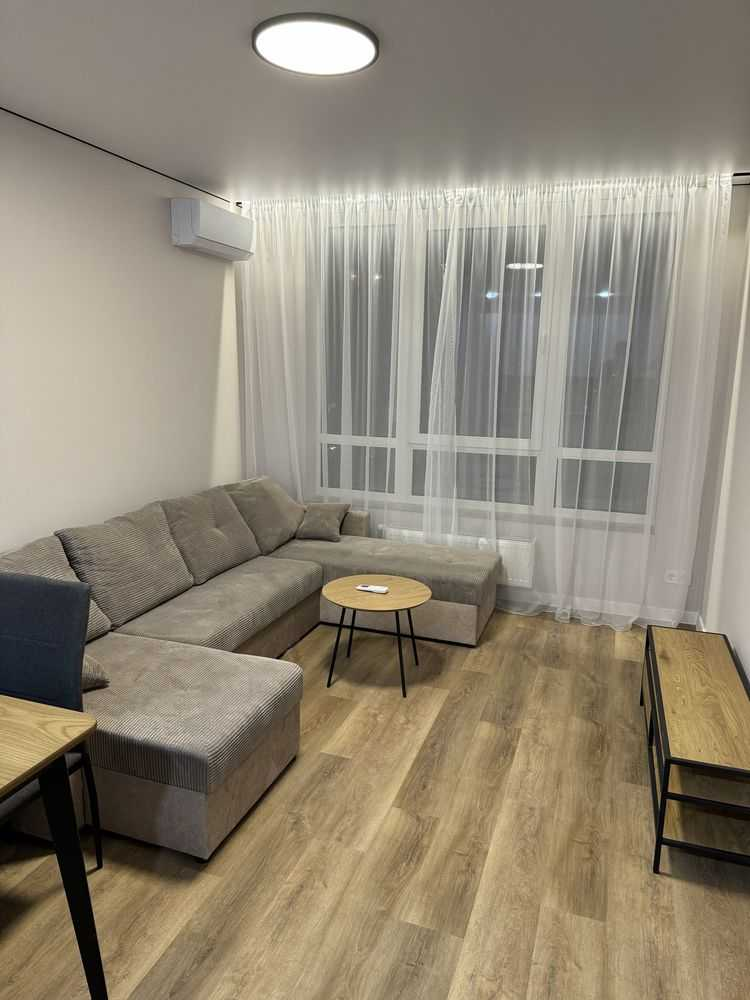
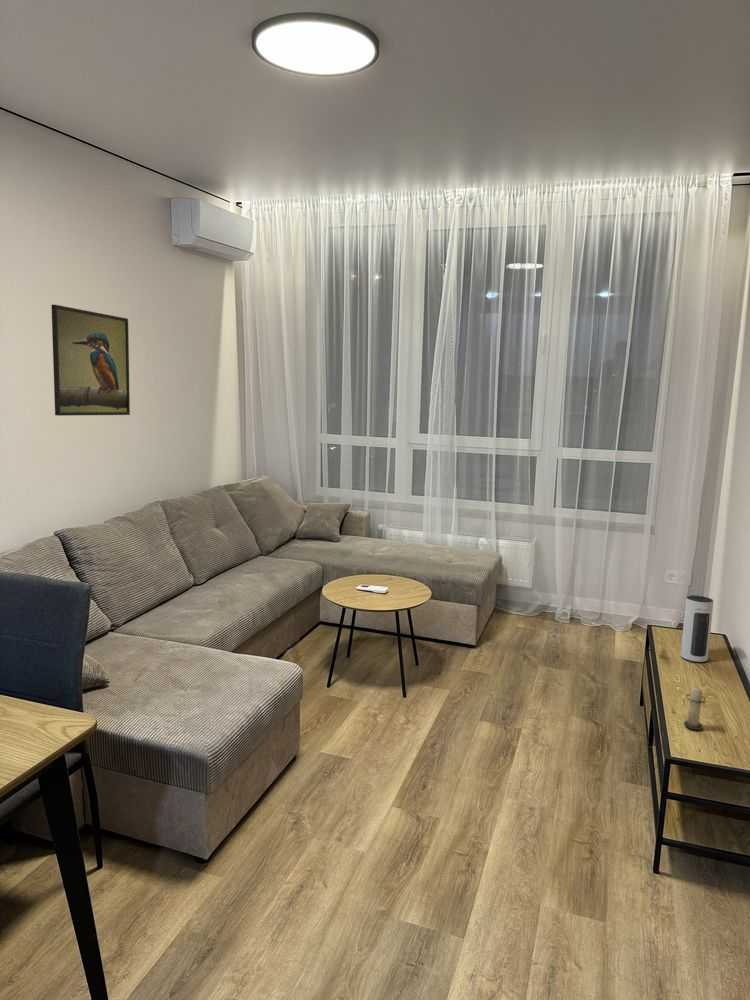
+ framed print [50,304,131,417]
+ candle [681,683,707,731]
+ speaker [679,594,714,663]
